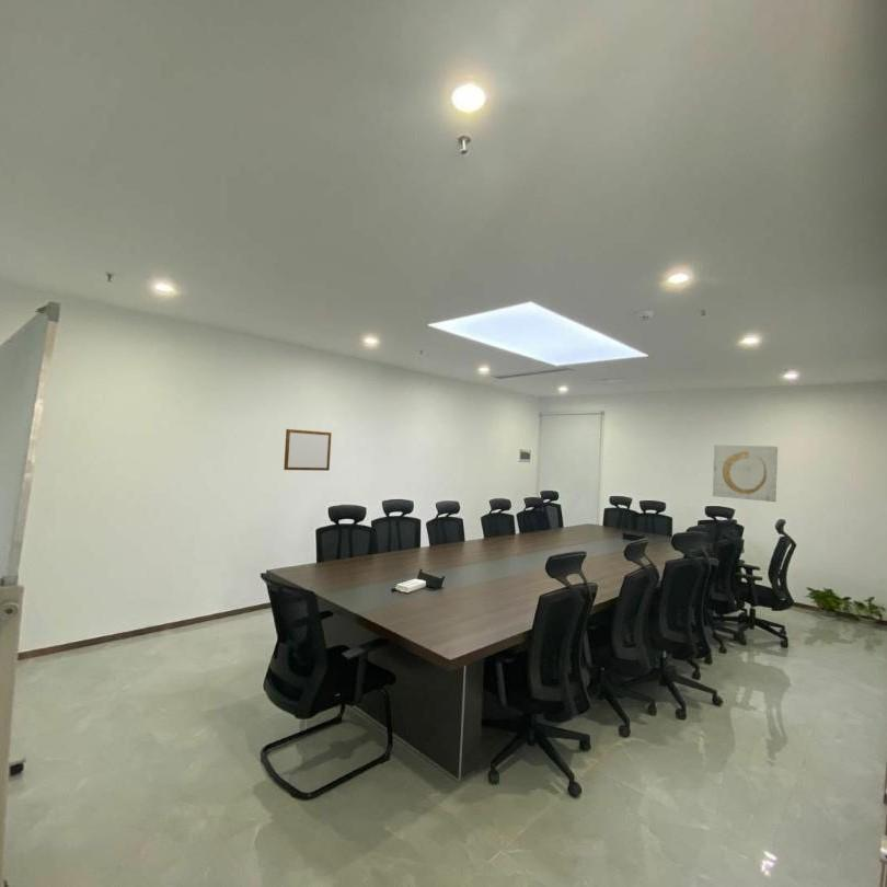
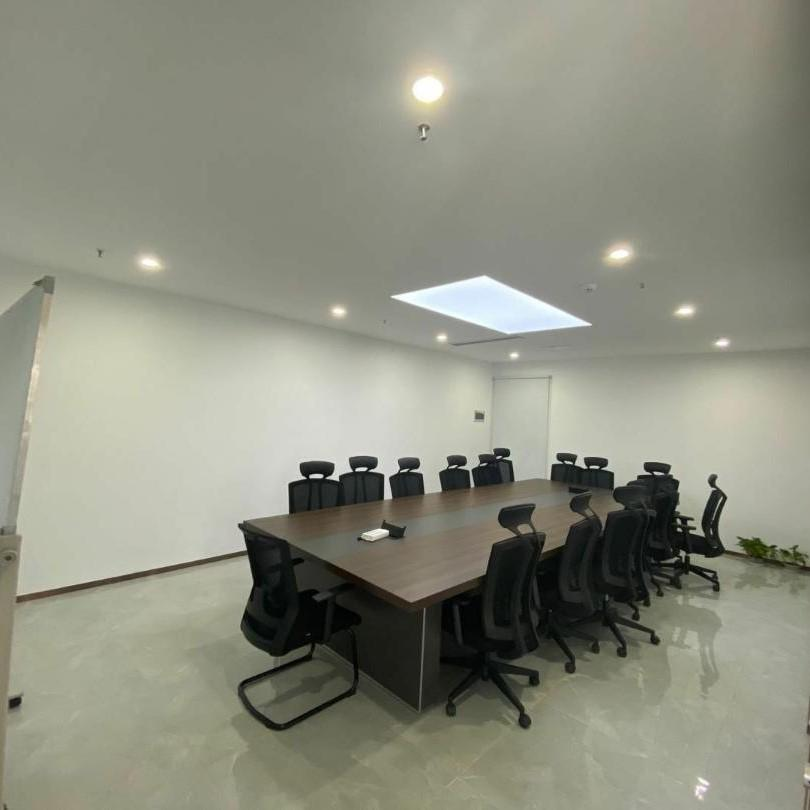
- wall art [712,445,779,503]
- writing board [283,428,333,472]
